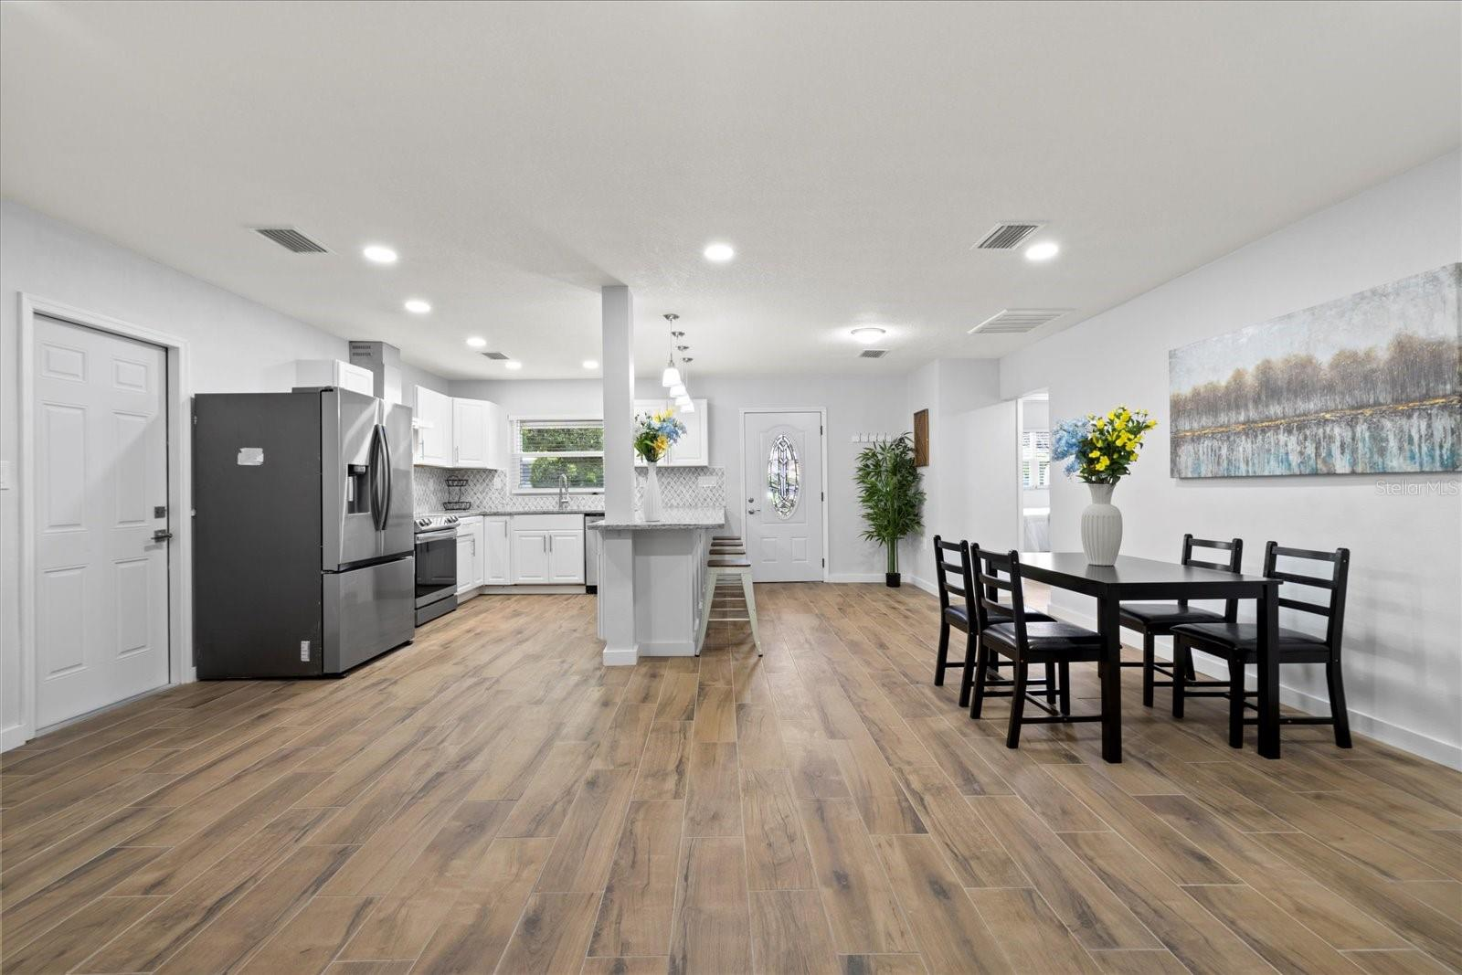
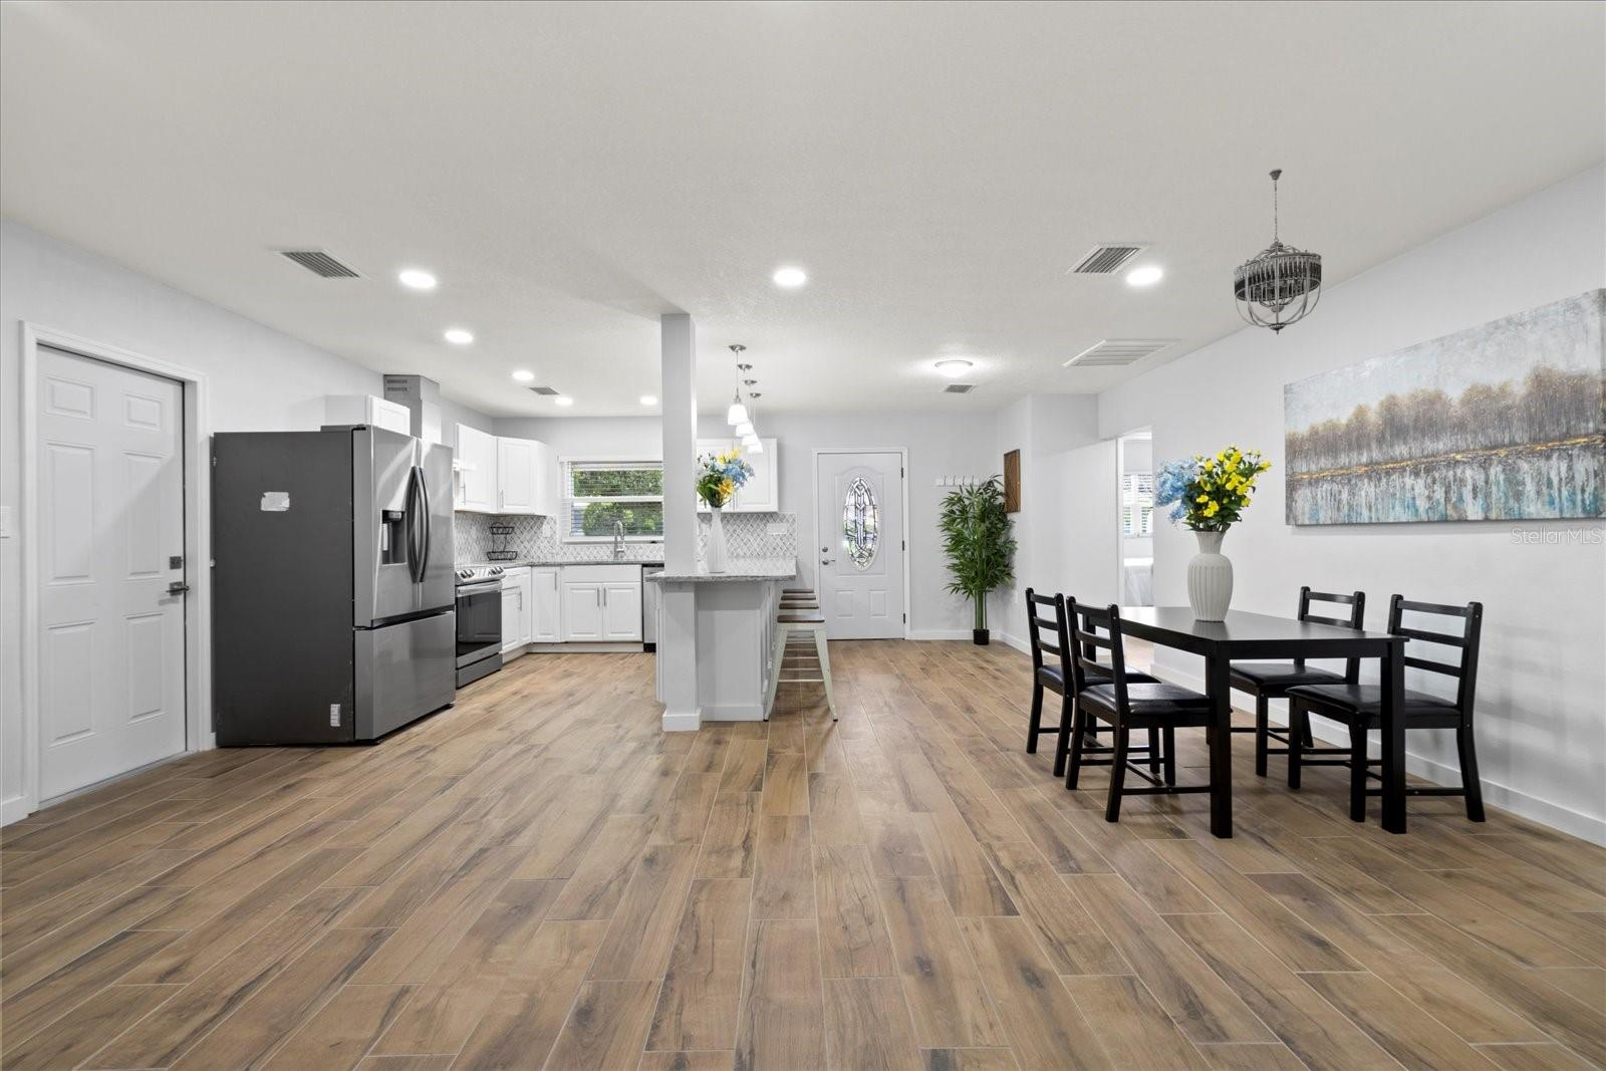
+ chandelier [1233,167,1323,335]
